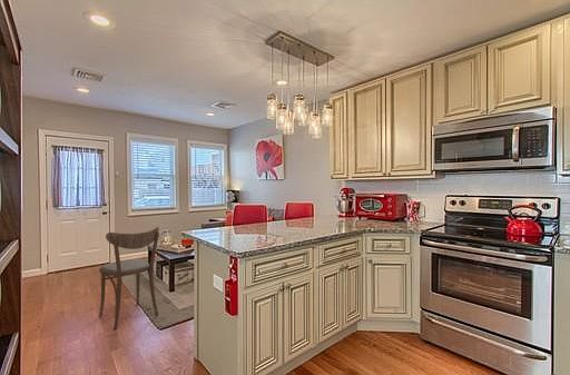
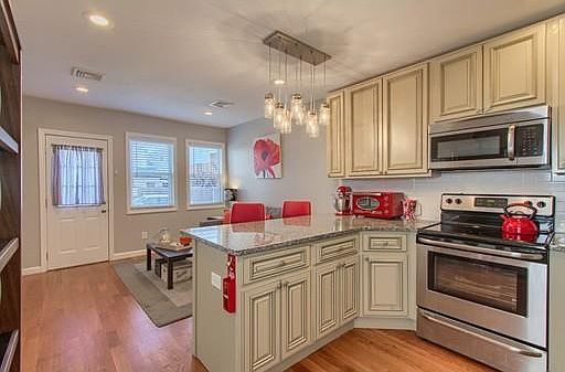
- dining chair [98,226,160,330]
